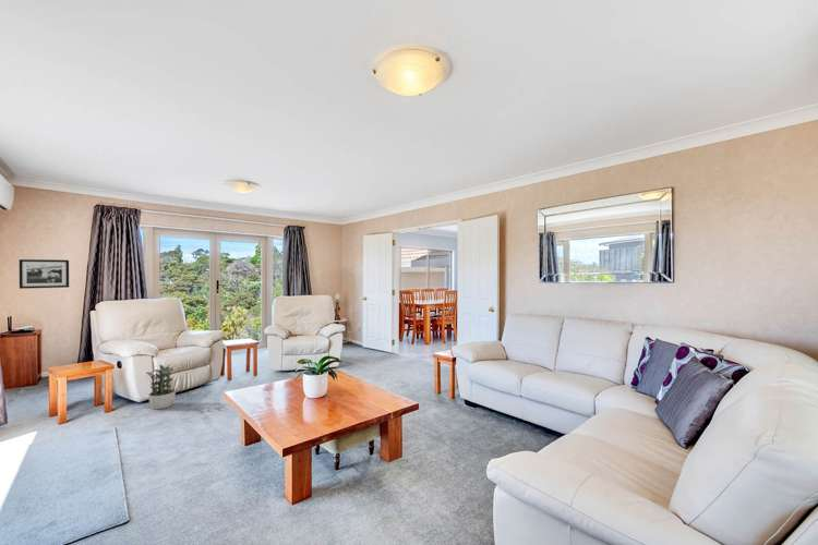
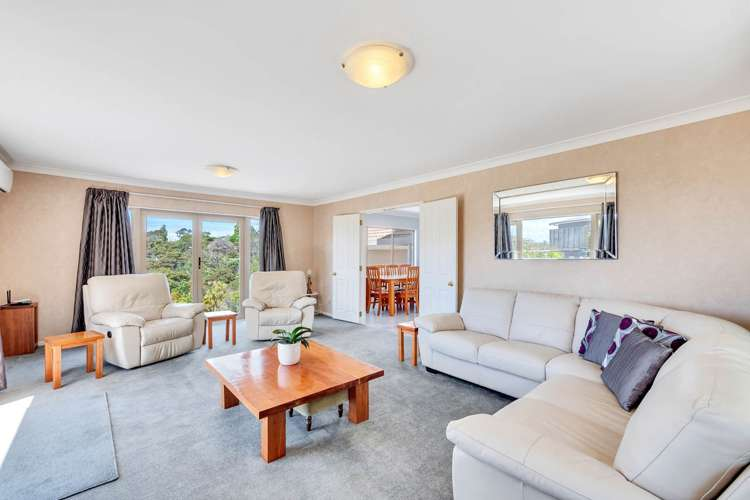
- potted plant [145,364,177,410]
- picture frame [19,258,70,290]
